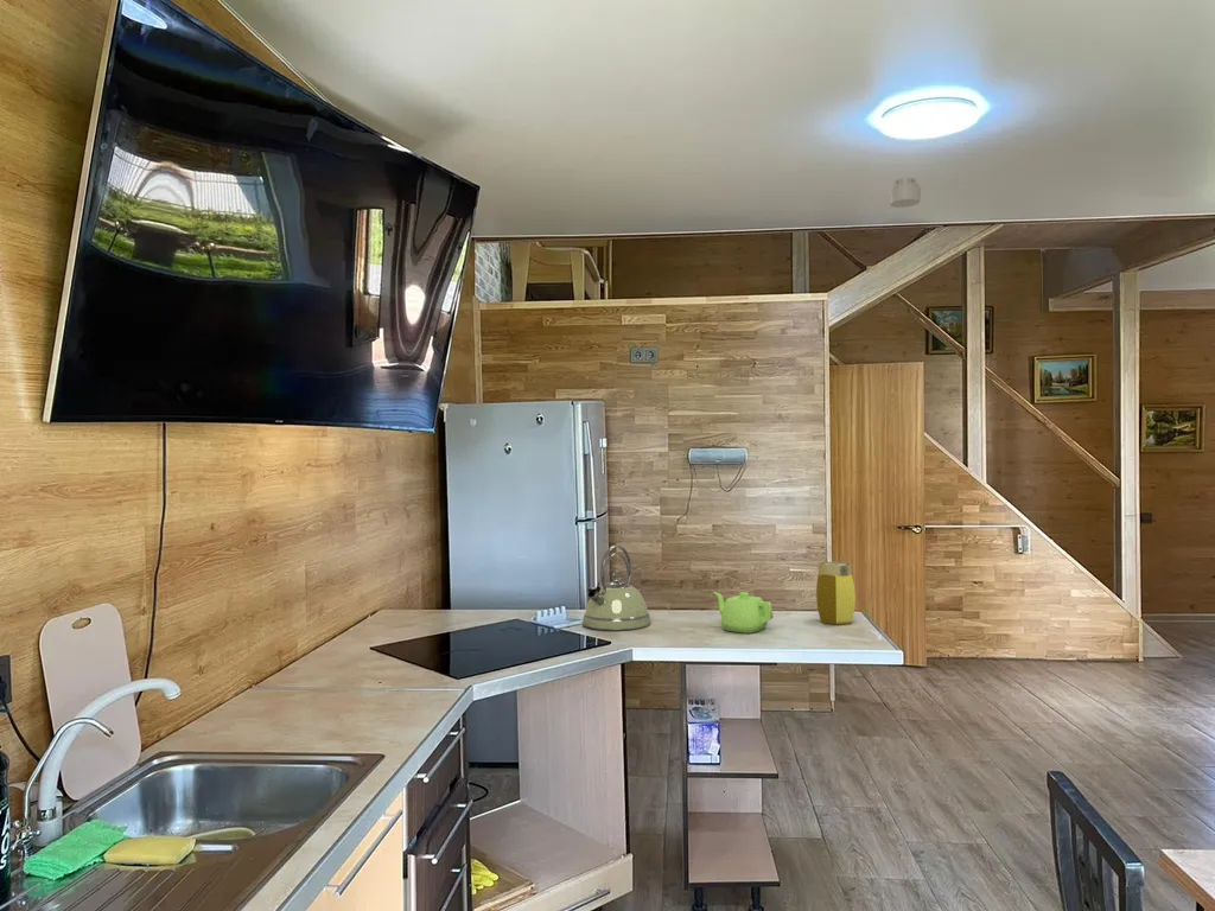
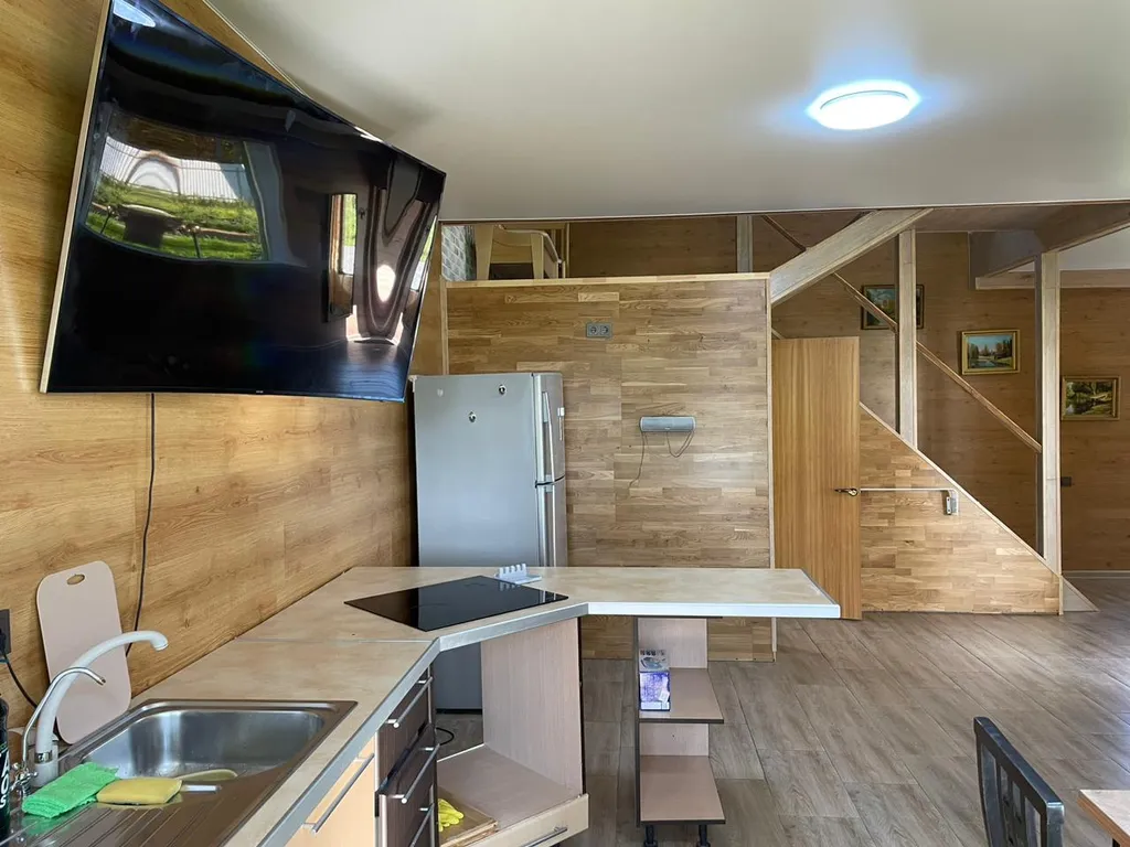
- kettle [581,544,653,631]
- jar [815,561,857,625]
- smoke detector [888,176,922,209]
- teapot [712,591,775,635]
